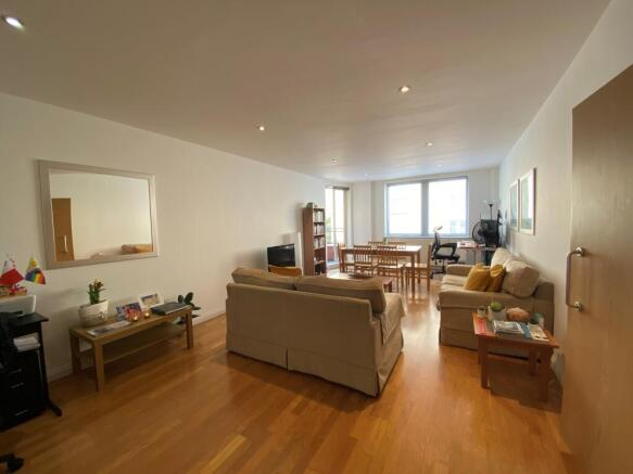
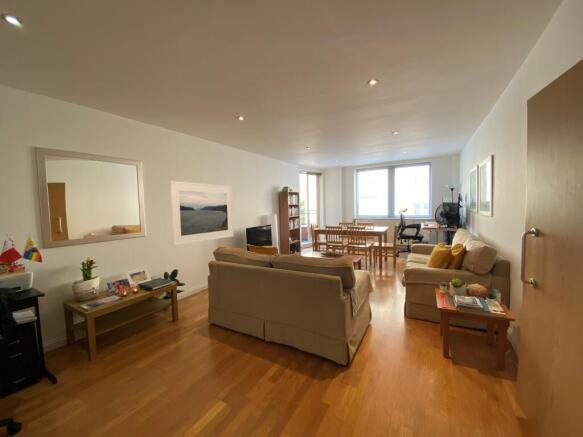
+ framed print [169,180,234,247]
